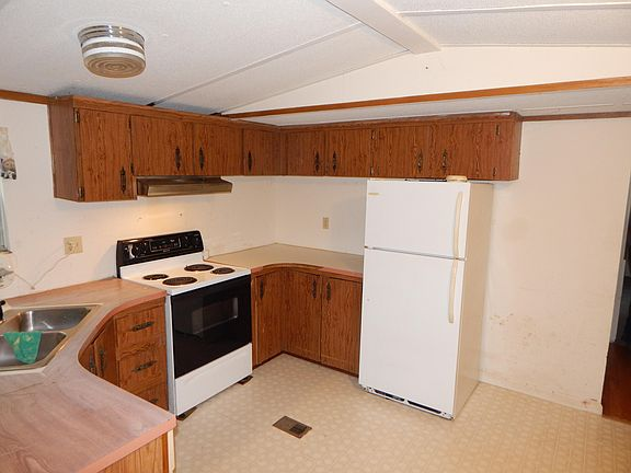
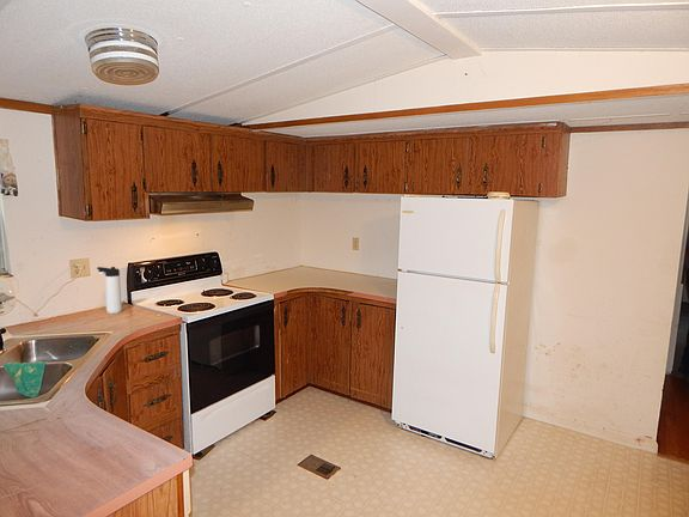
+ thermos bottle [96,266,123,315]
